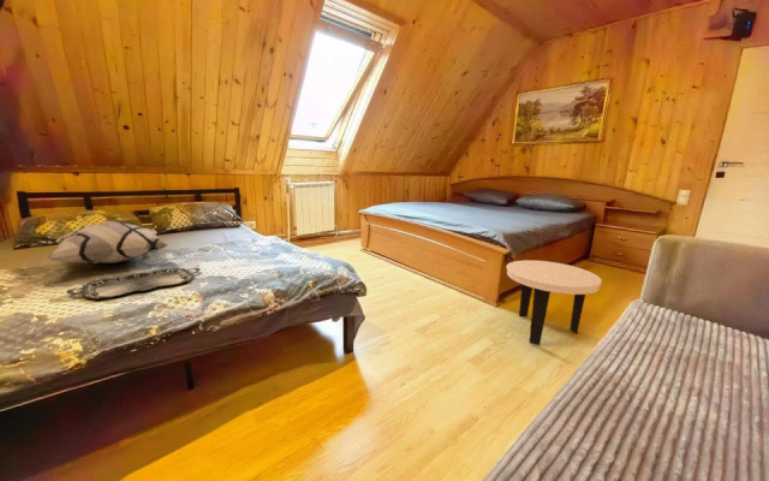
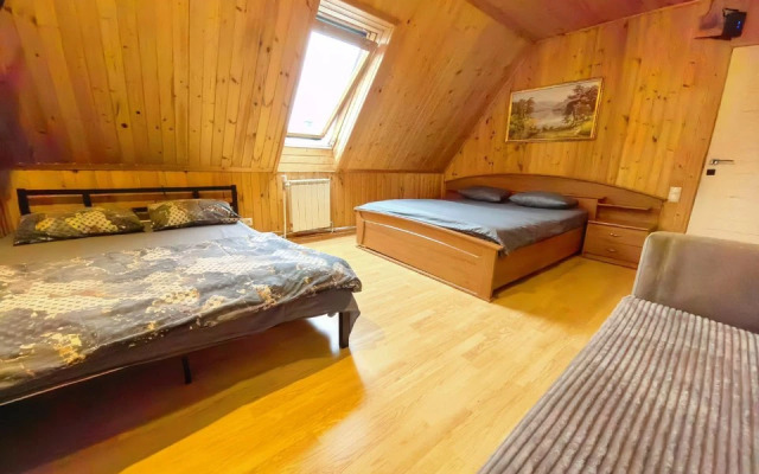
- decorative pillow [46,220,169,265]
- serving tray [65,266,202,301]
- side table [506,260,603,346]
